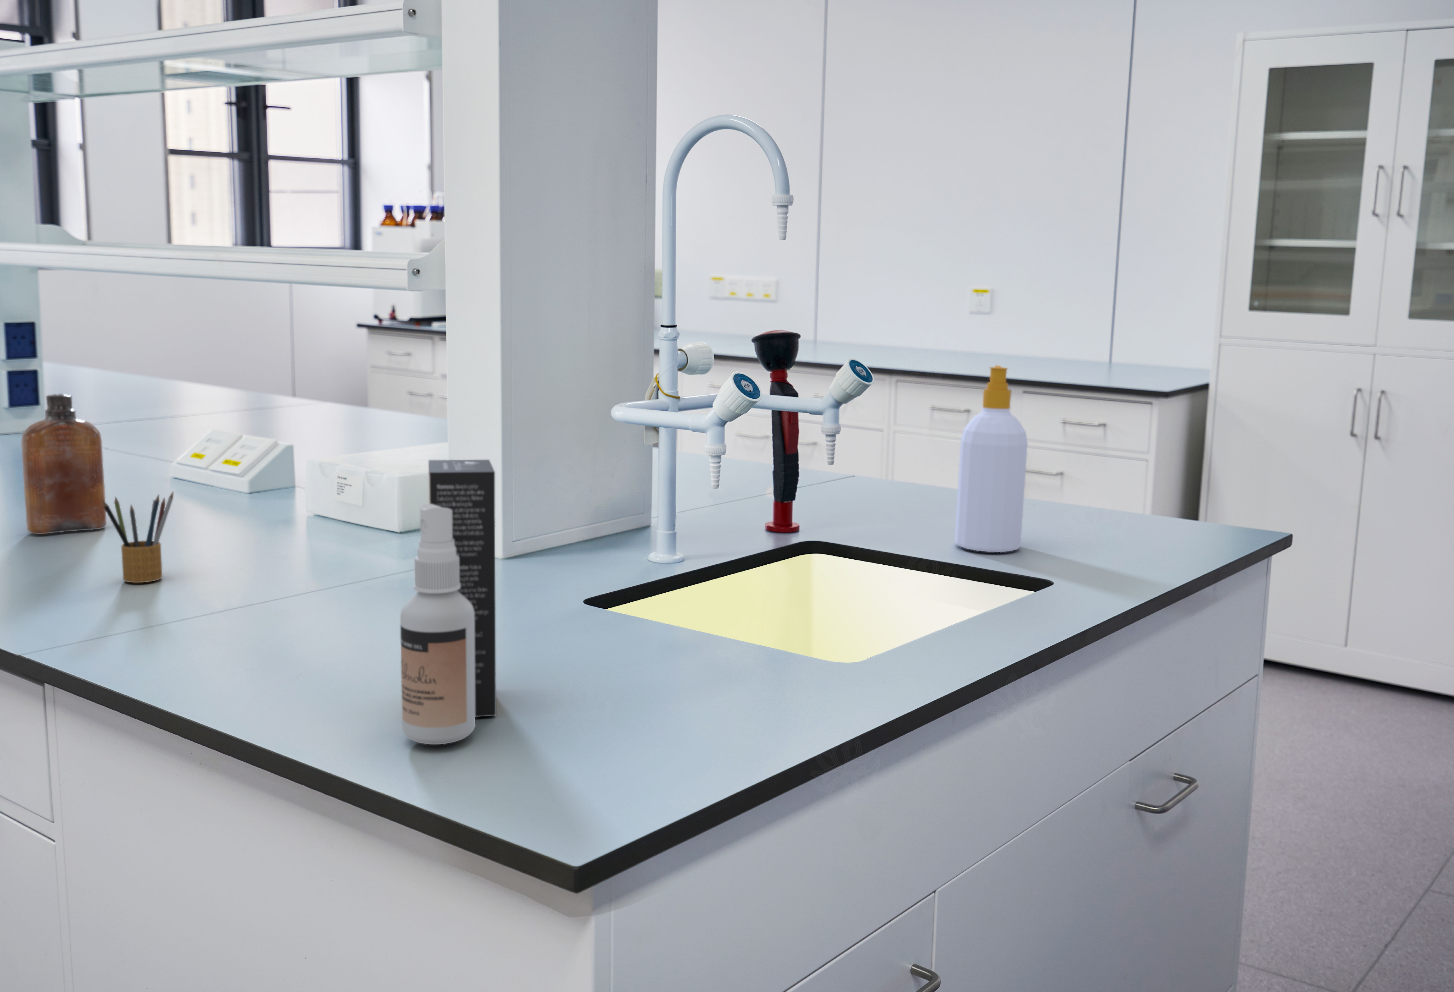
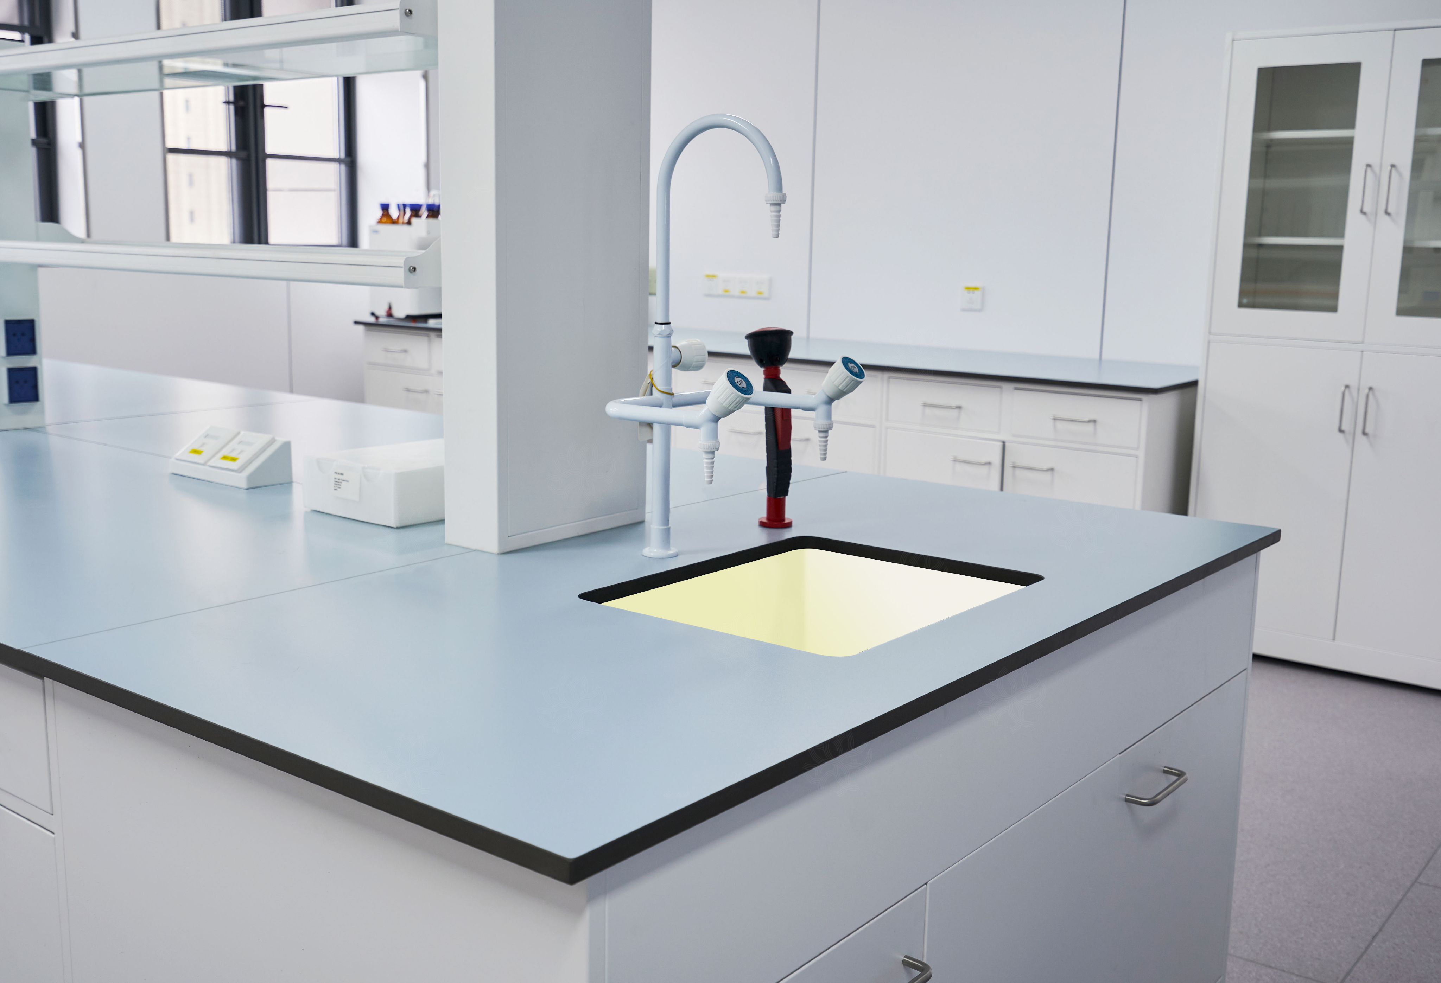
- flask [21,393,107,535]
- pencil box [103,490,173,583]
- soap bottle [955,365,1028,552]
- spray bottle [400,460,496,745]
